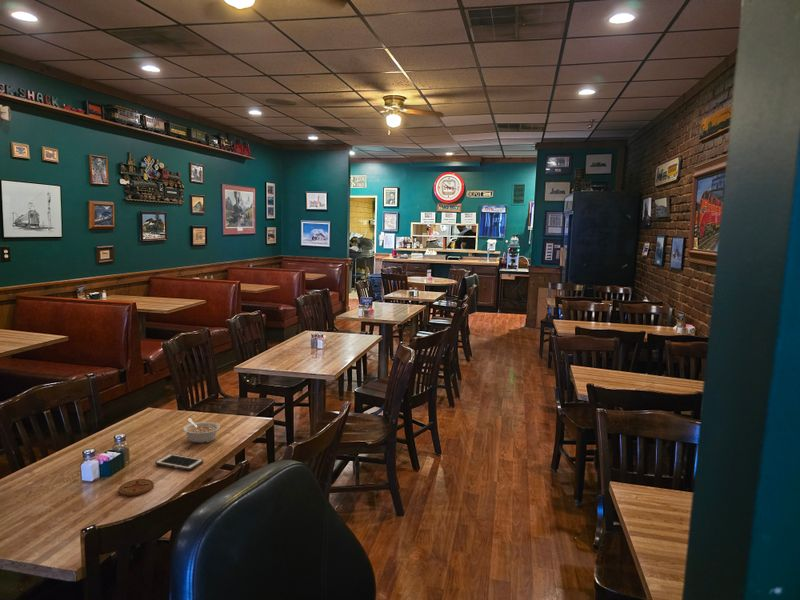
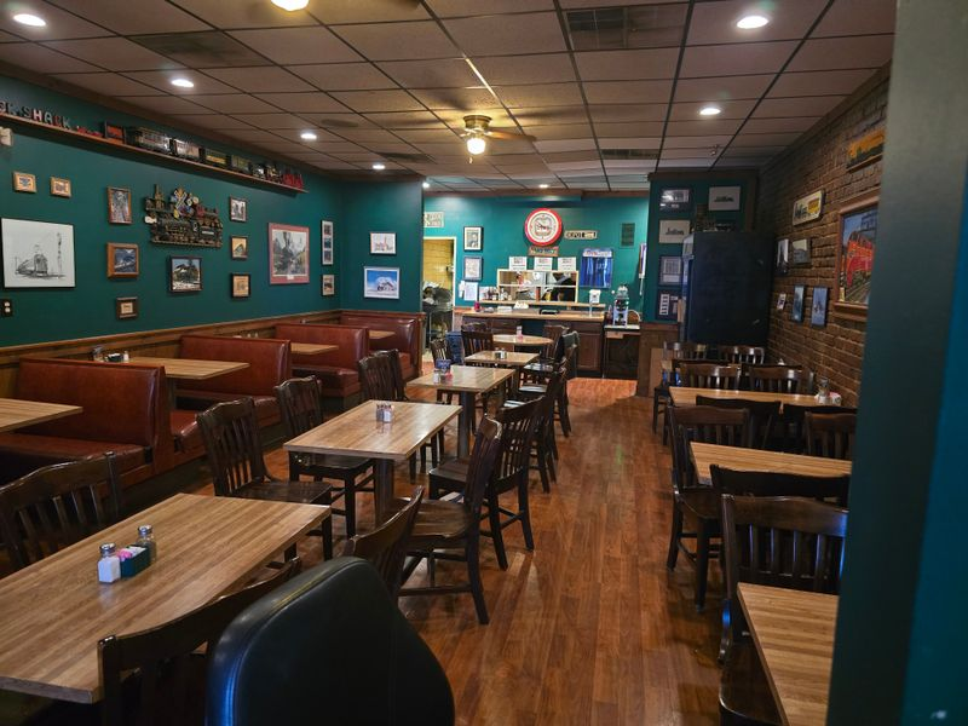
- legume [182,418,221,444]
- coaster [118,478,155,497]
- cell phone [154,453,204,471]
